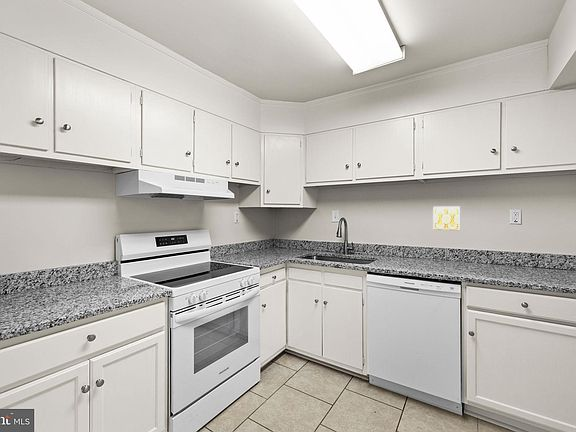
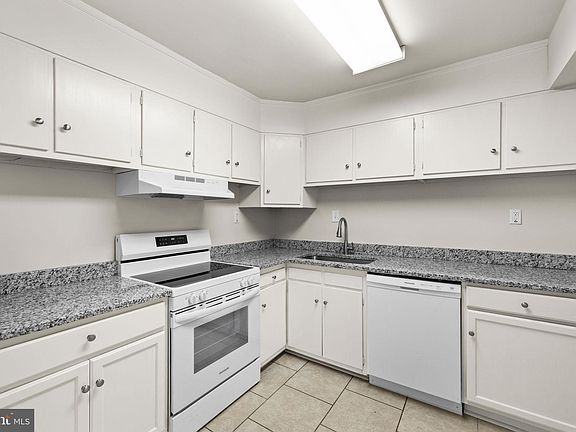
- ceramic tile [432,205,461,231]
